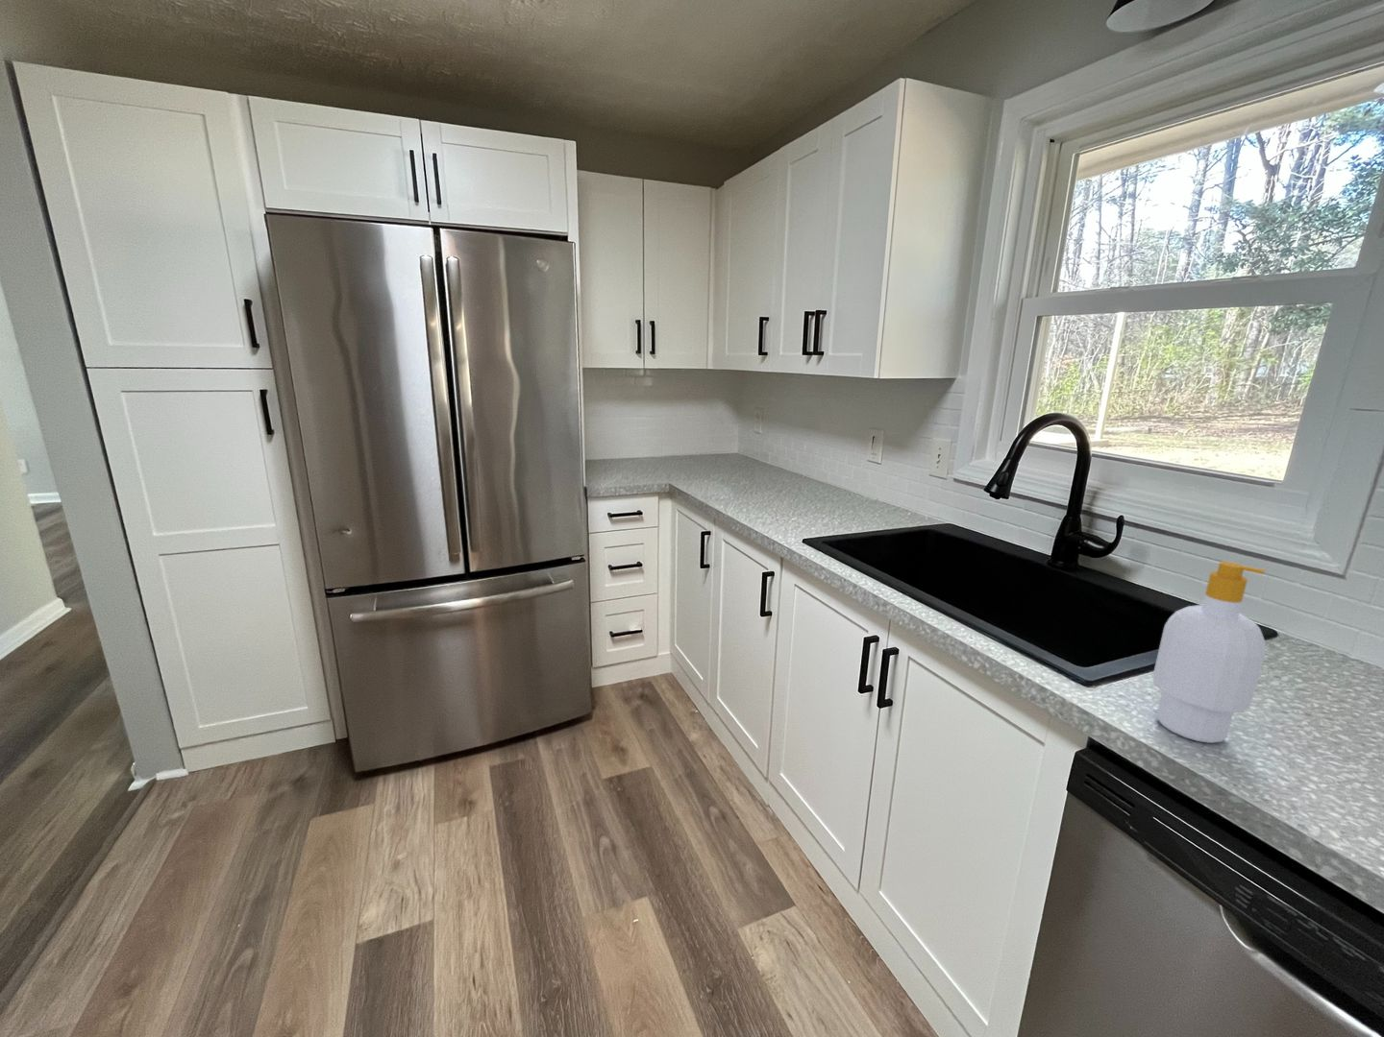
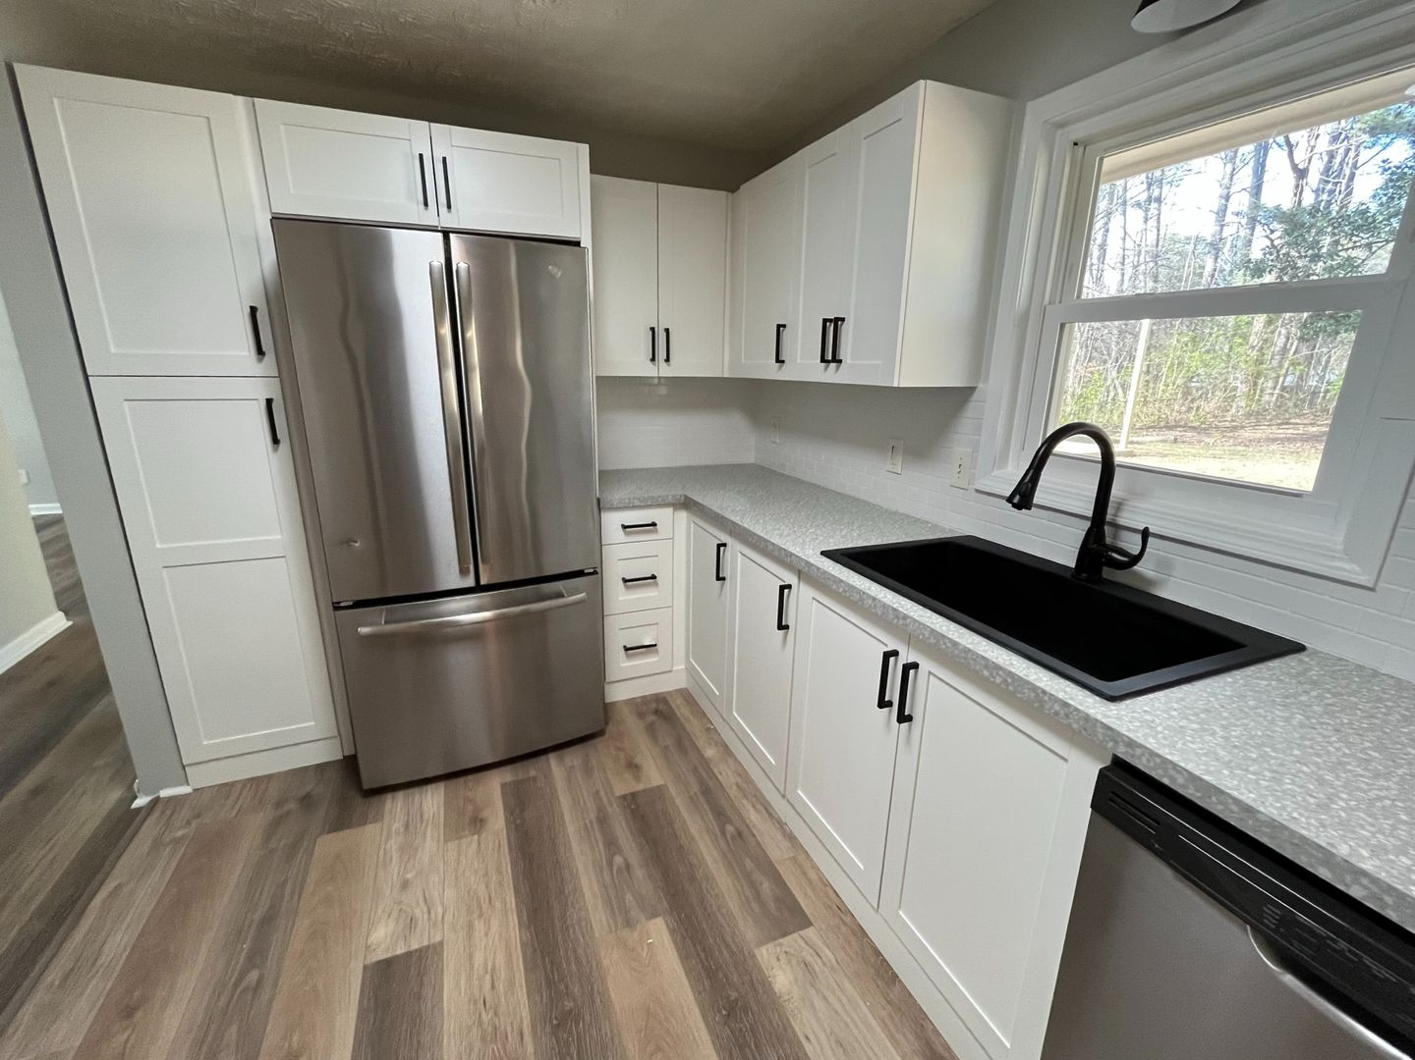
- soap bottle [1152,561,1266,744]
